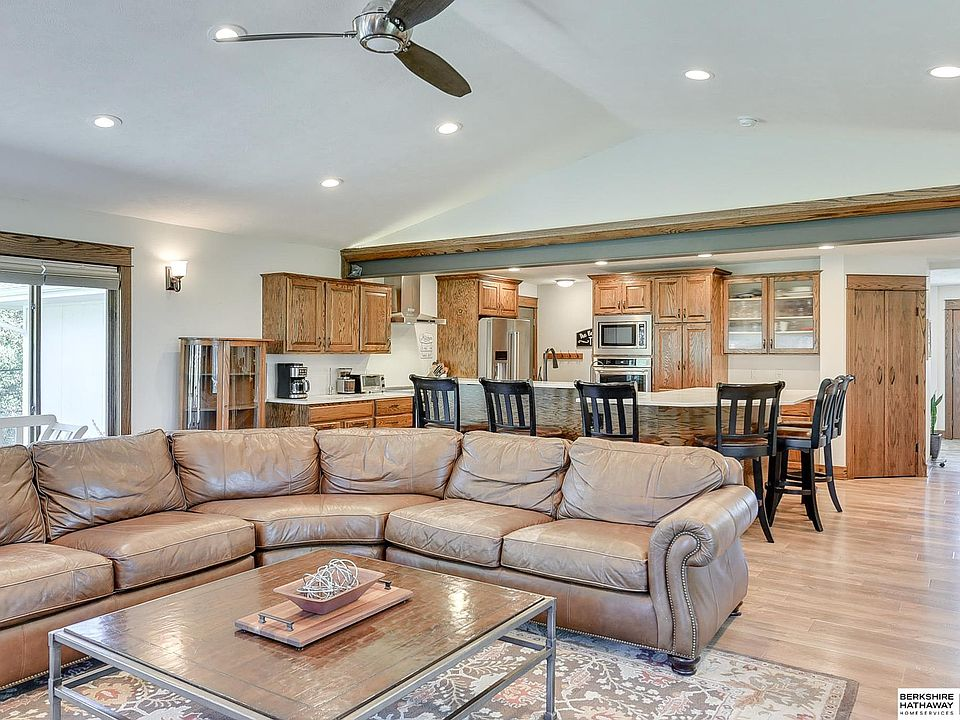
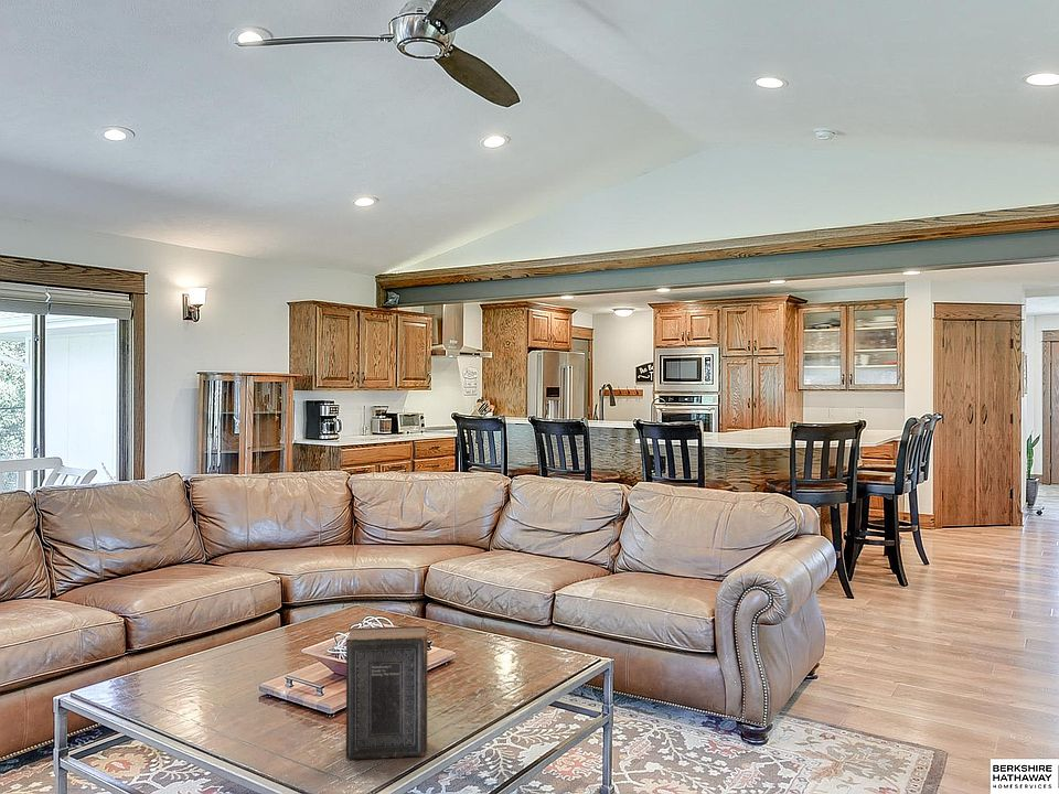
+ book [345,625,429,761]
